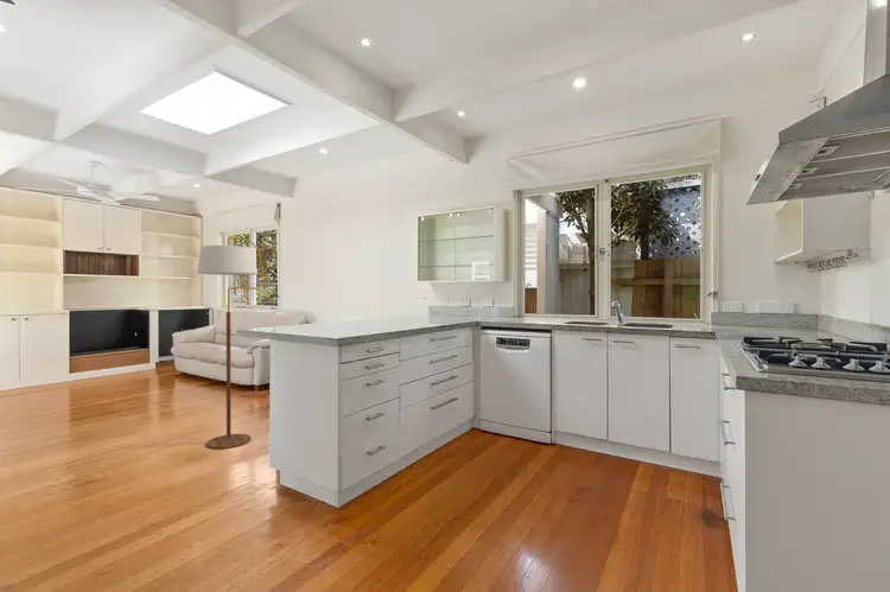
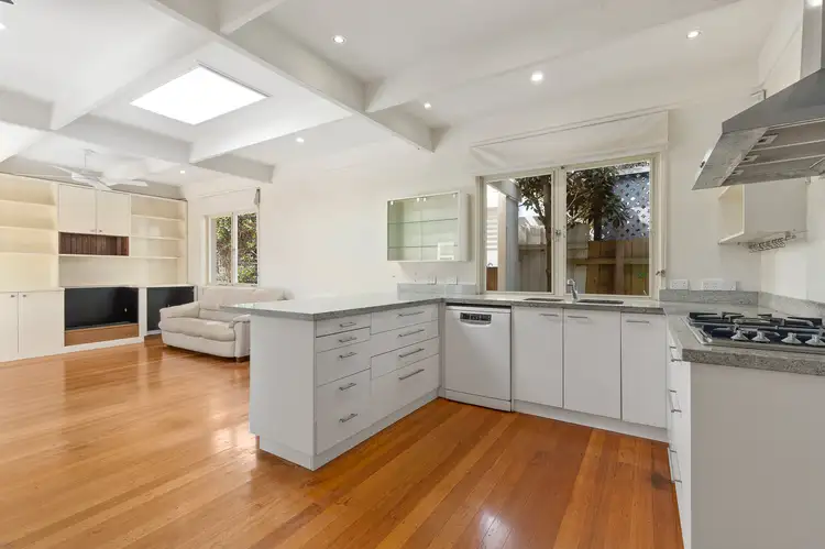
- floor lamp [196,236,266,450]
